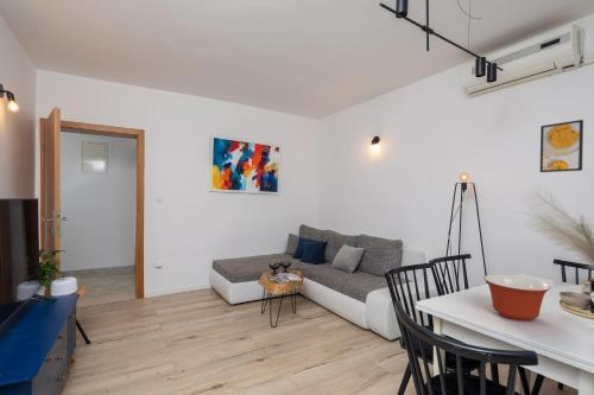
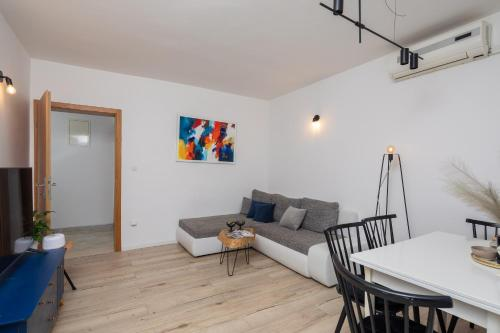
- mixing bowl [484,273,551,323]
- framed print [539,119,584,173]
